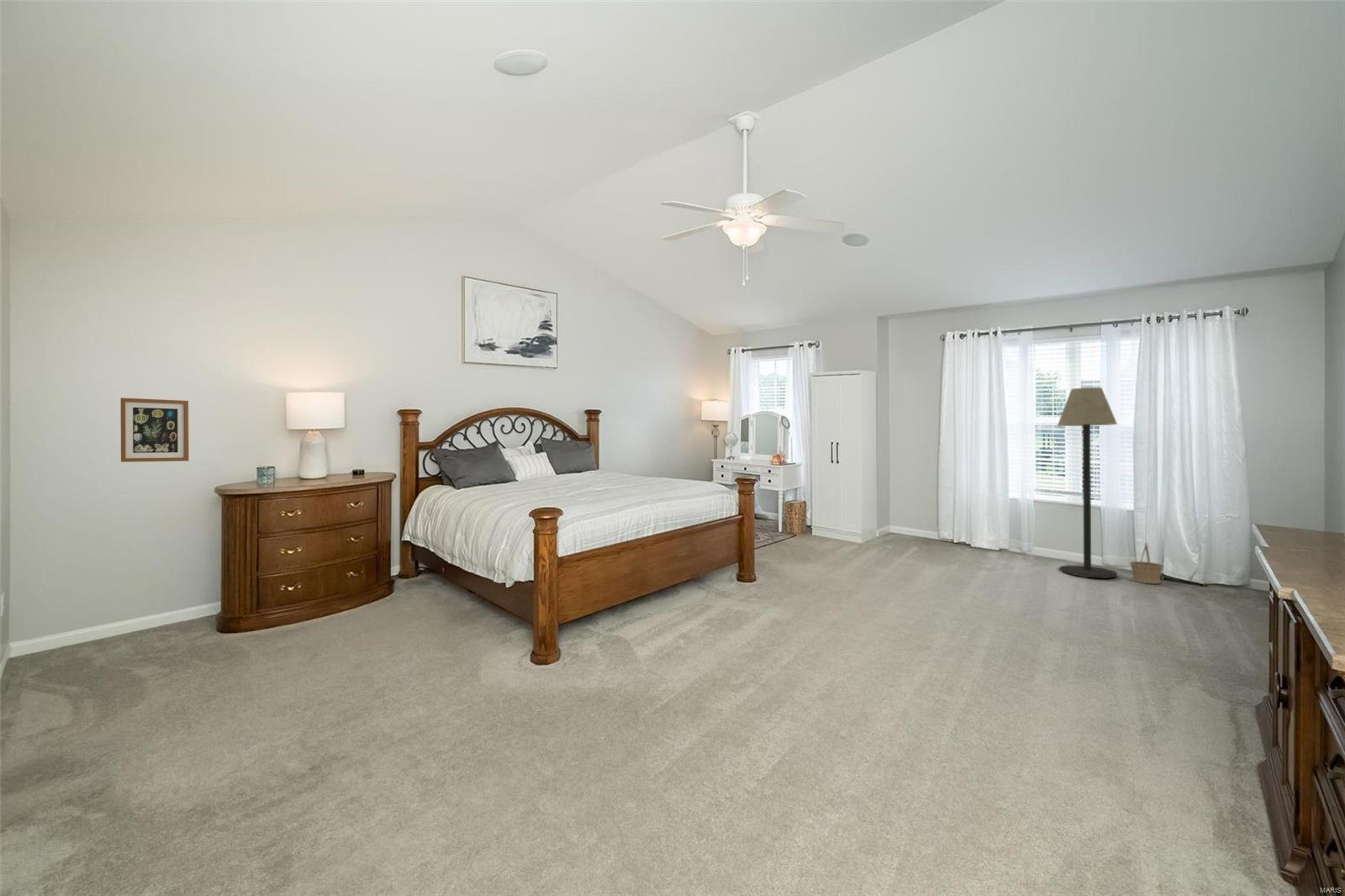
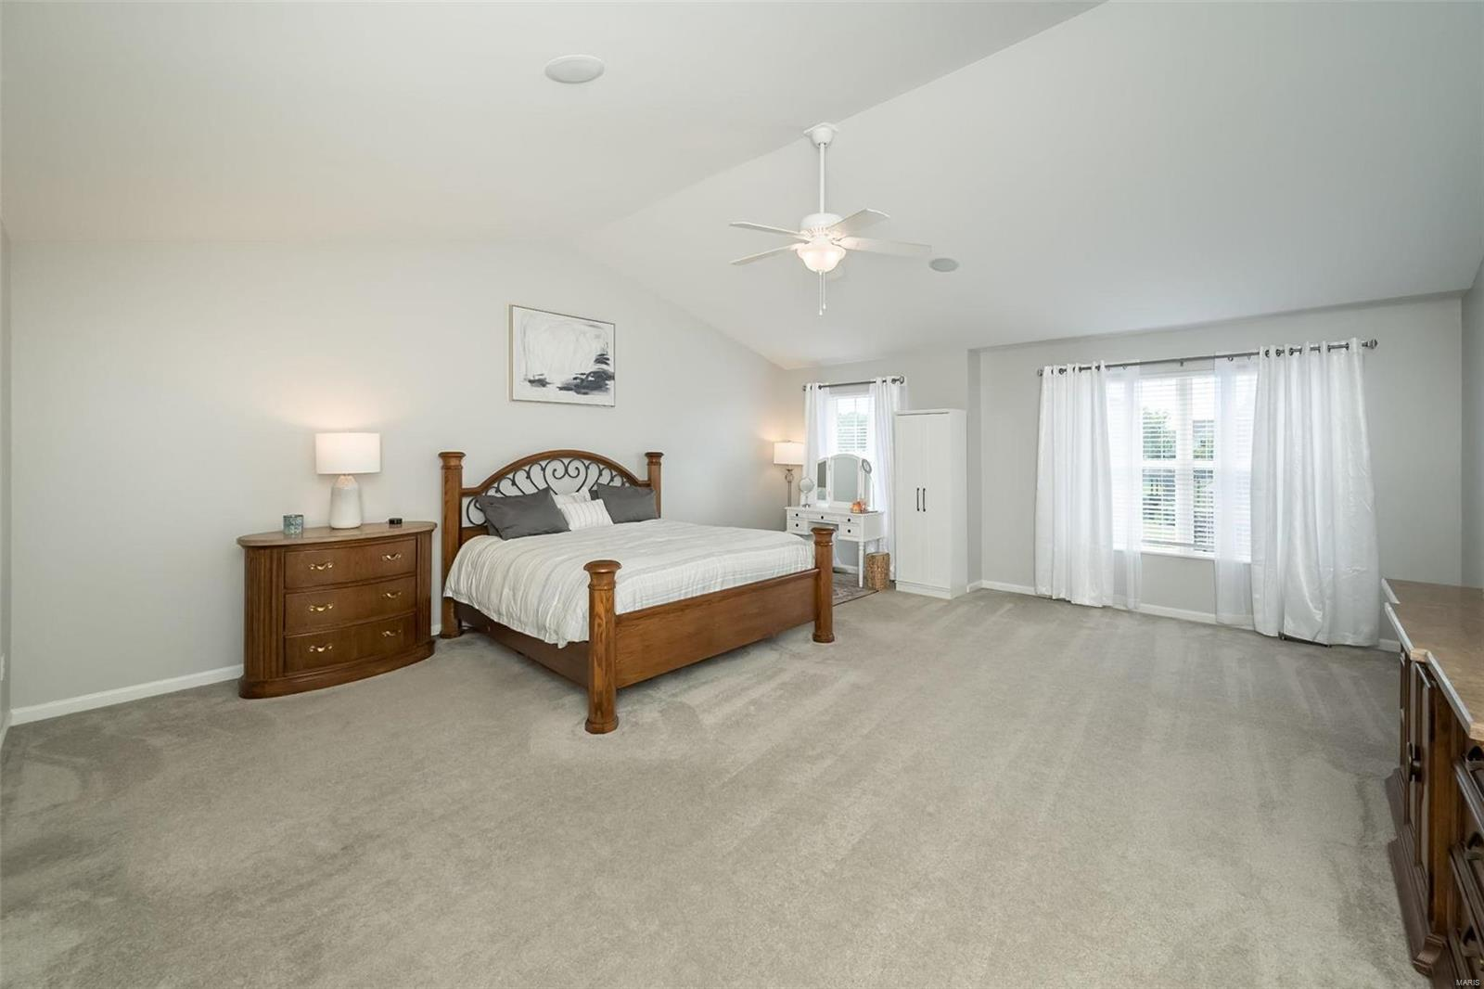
- basket [1129,542,1164,584]
- floor lamp [1057,387,1118,579]
- wall art [119,397,190,463]
